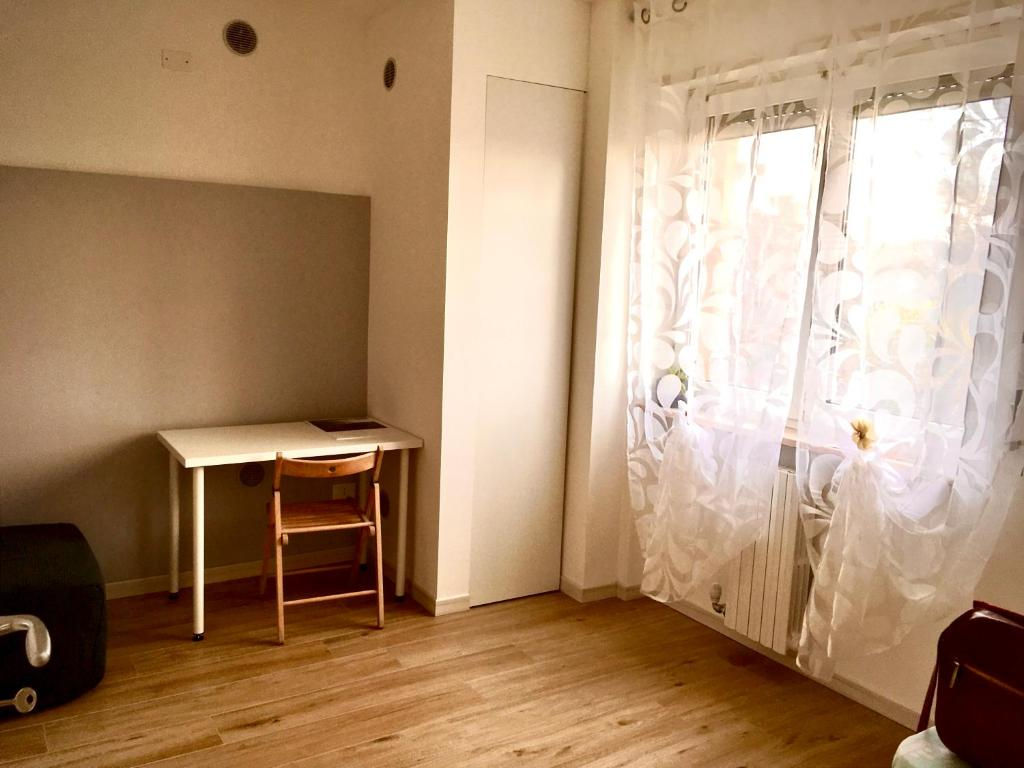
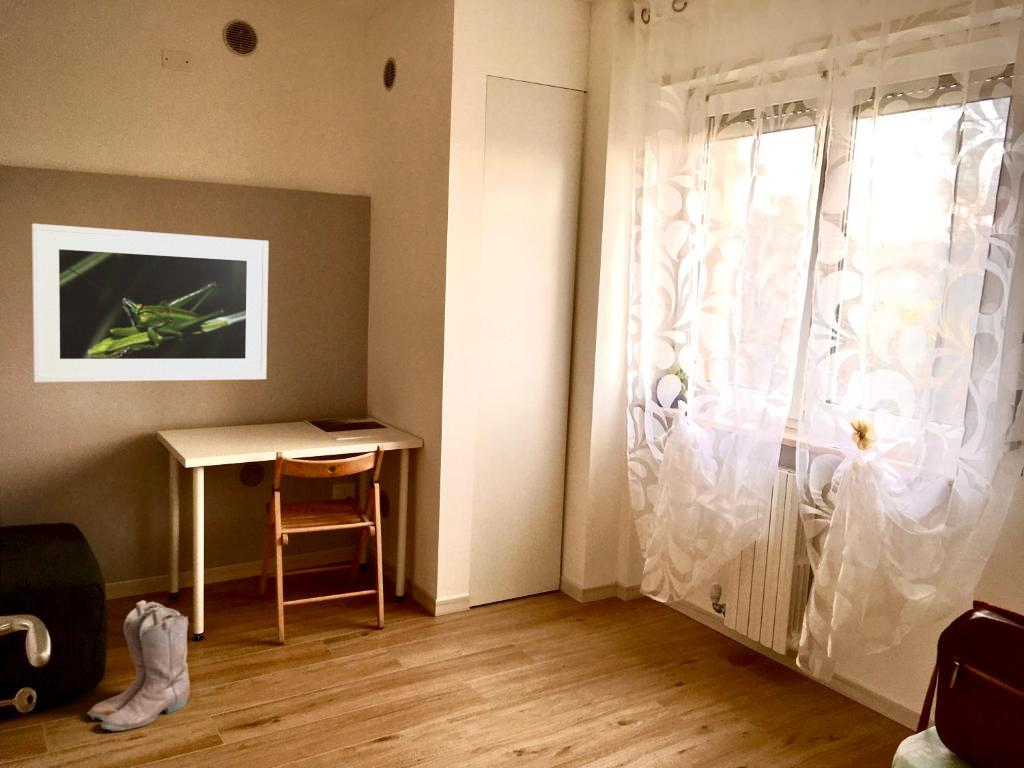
+ boots [86,599,191,732]
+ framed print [31,223,270,383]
